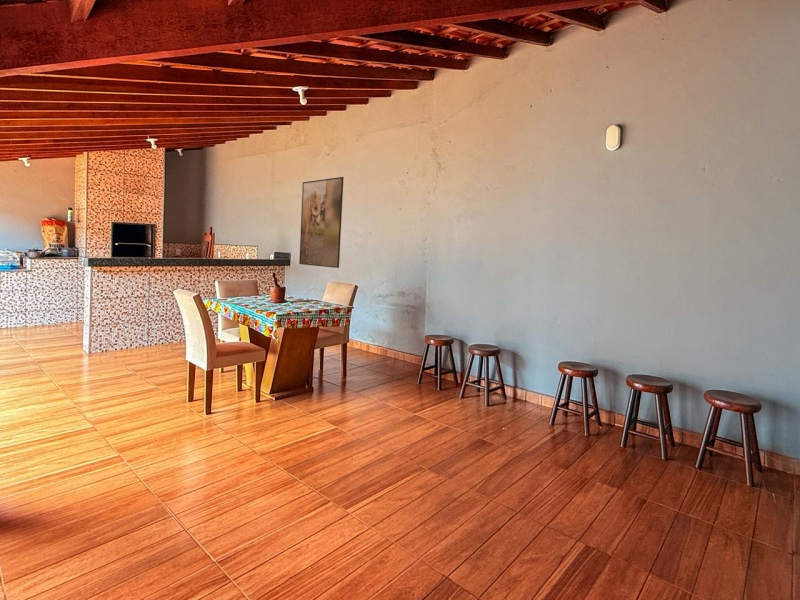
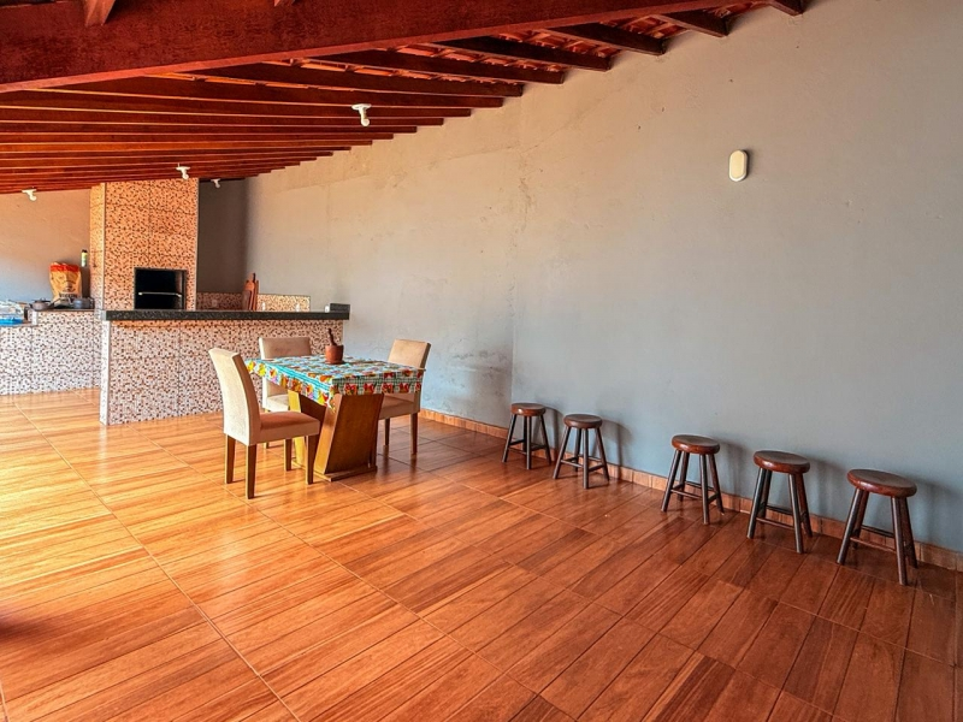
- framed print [298,176,345,269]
